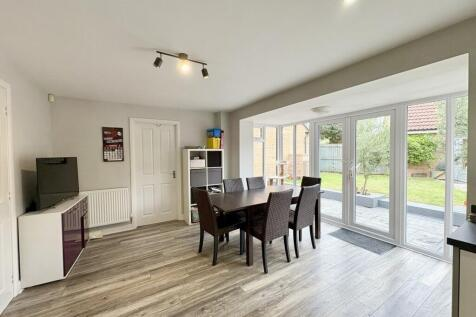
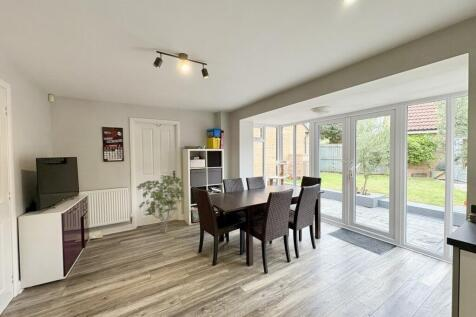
+ shrub [135,174,186,234]
